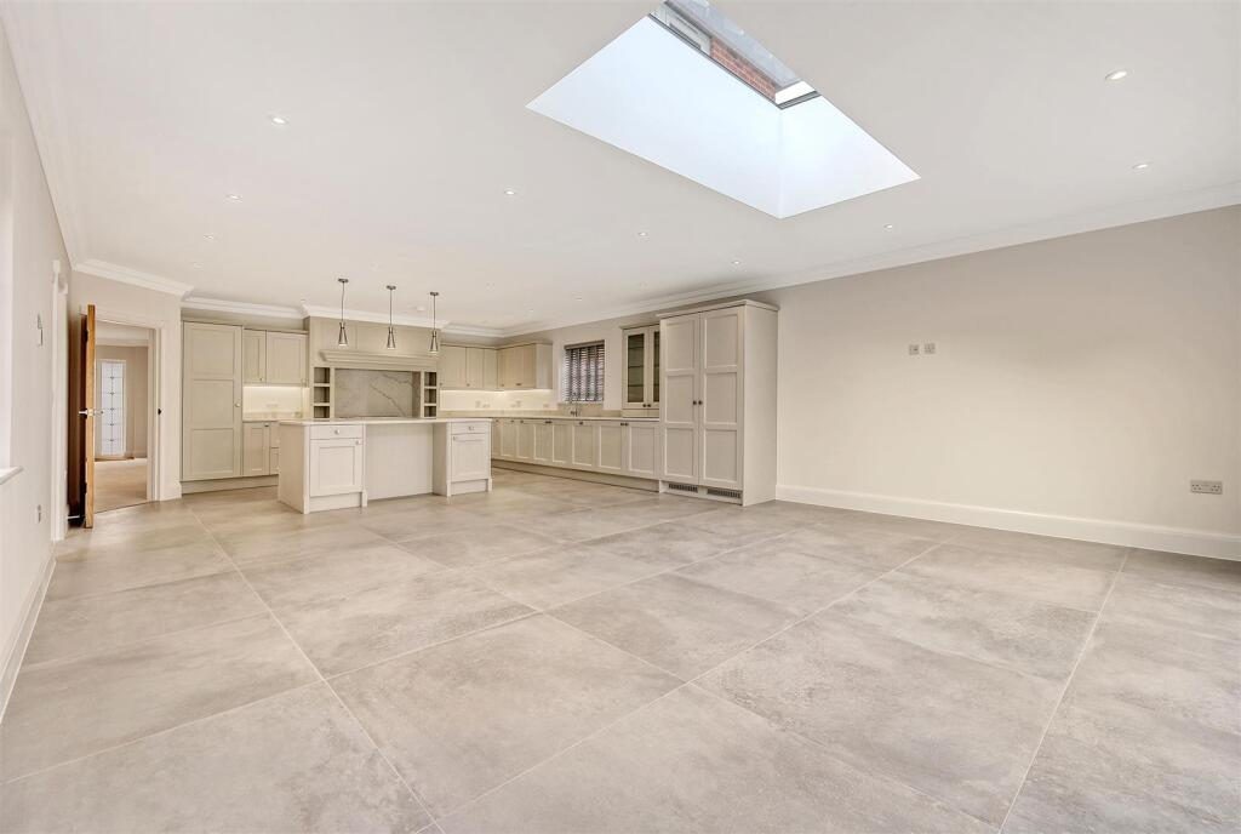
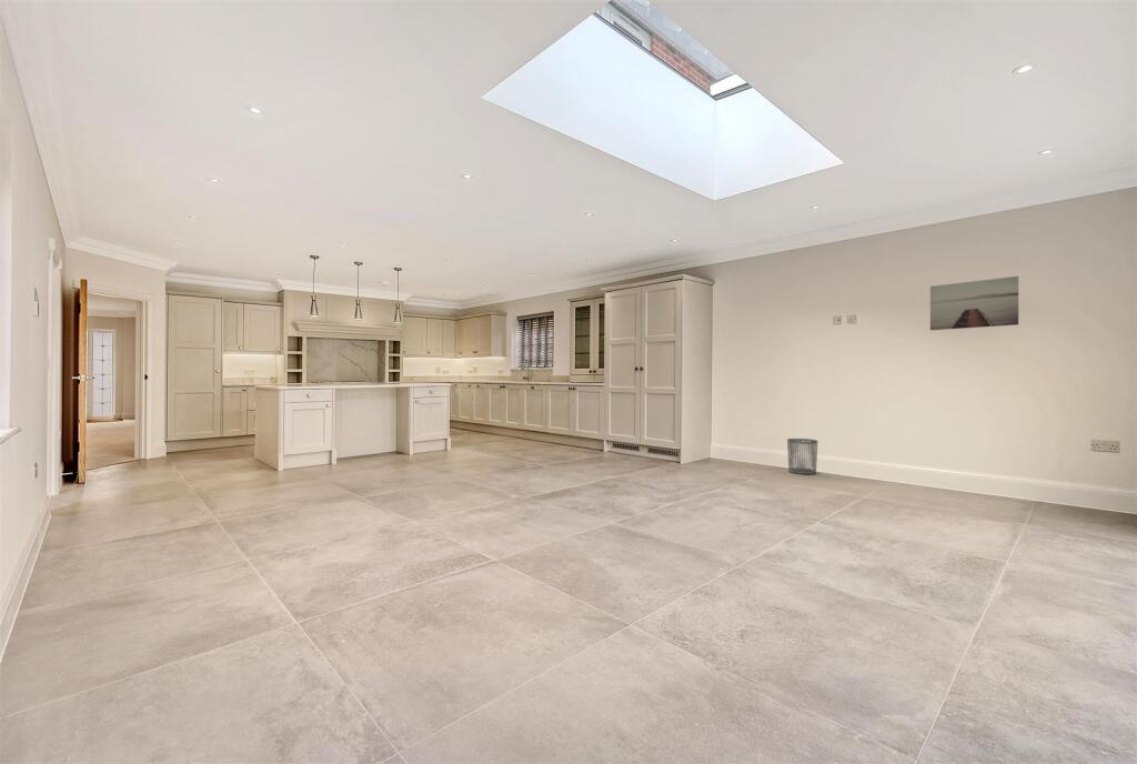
+ waste bin [786,438,818,475]
+ wall art [929,275,1019,331]
